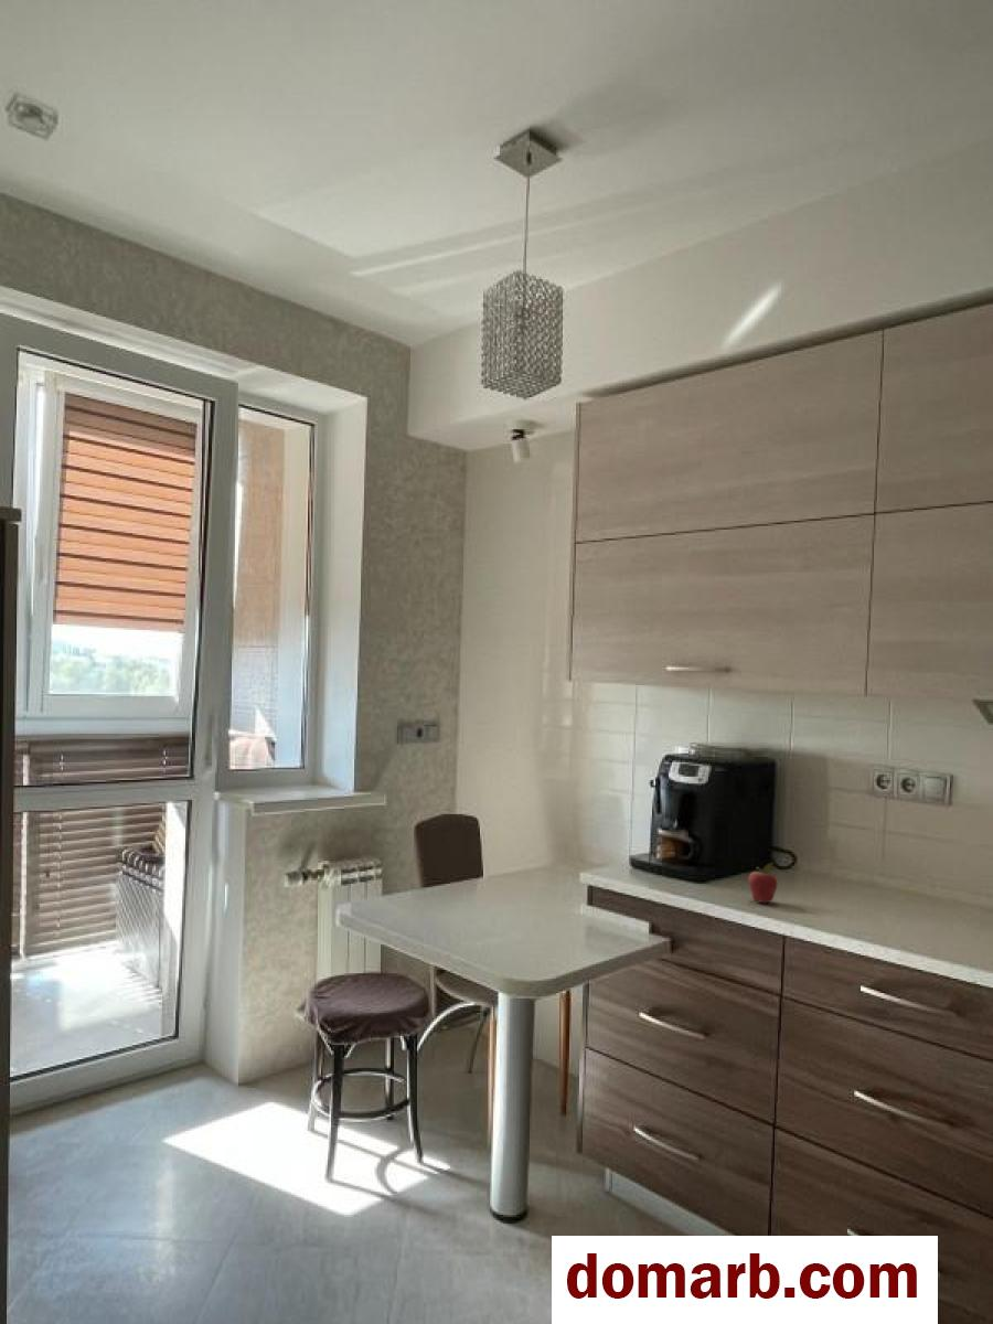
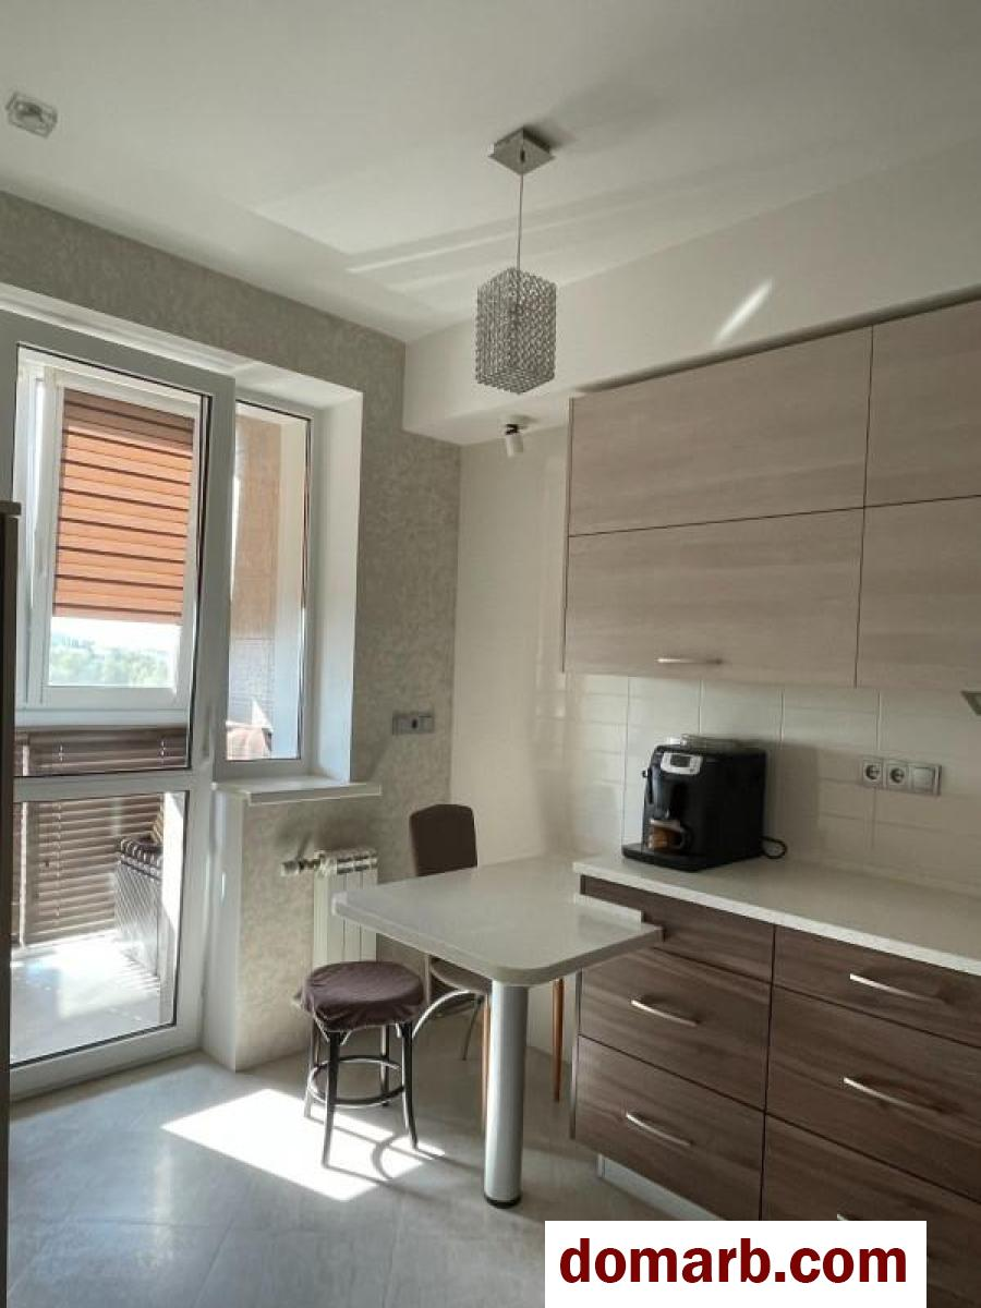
- fruit [747,861,778,904]
